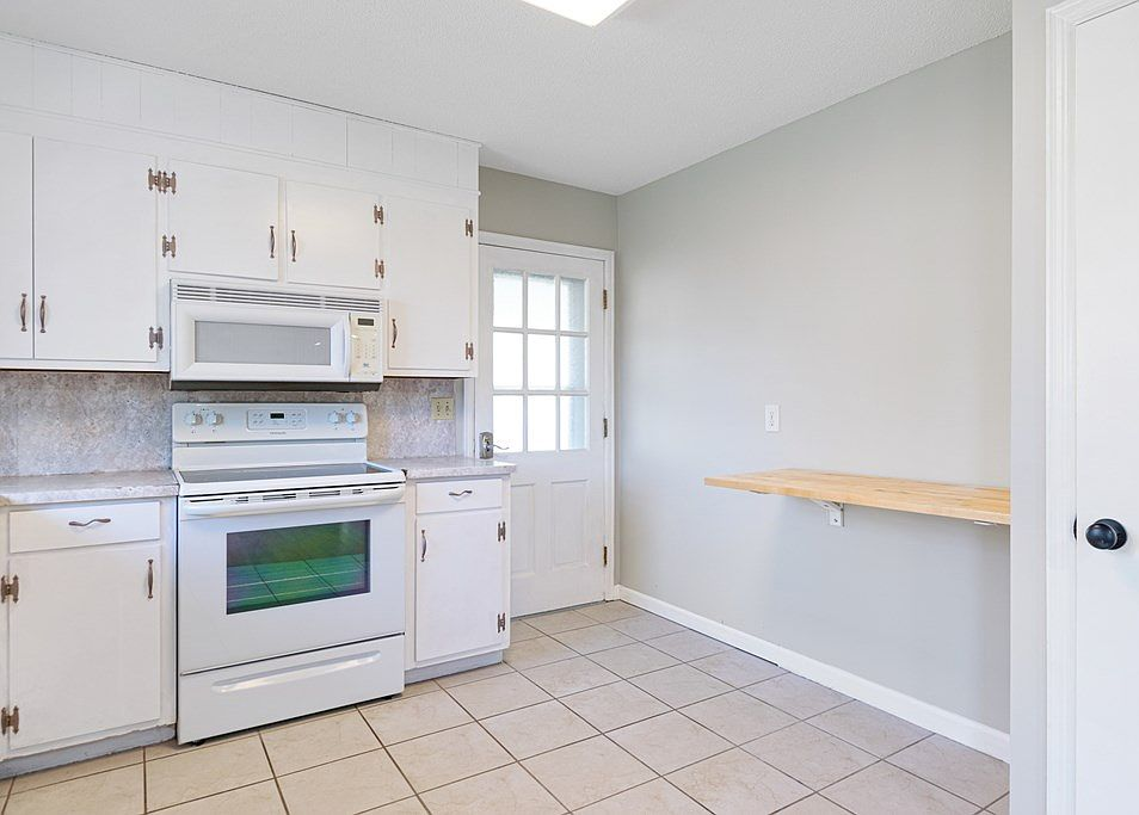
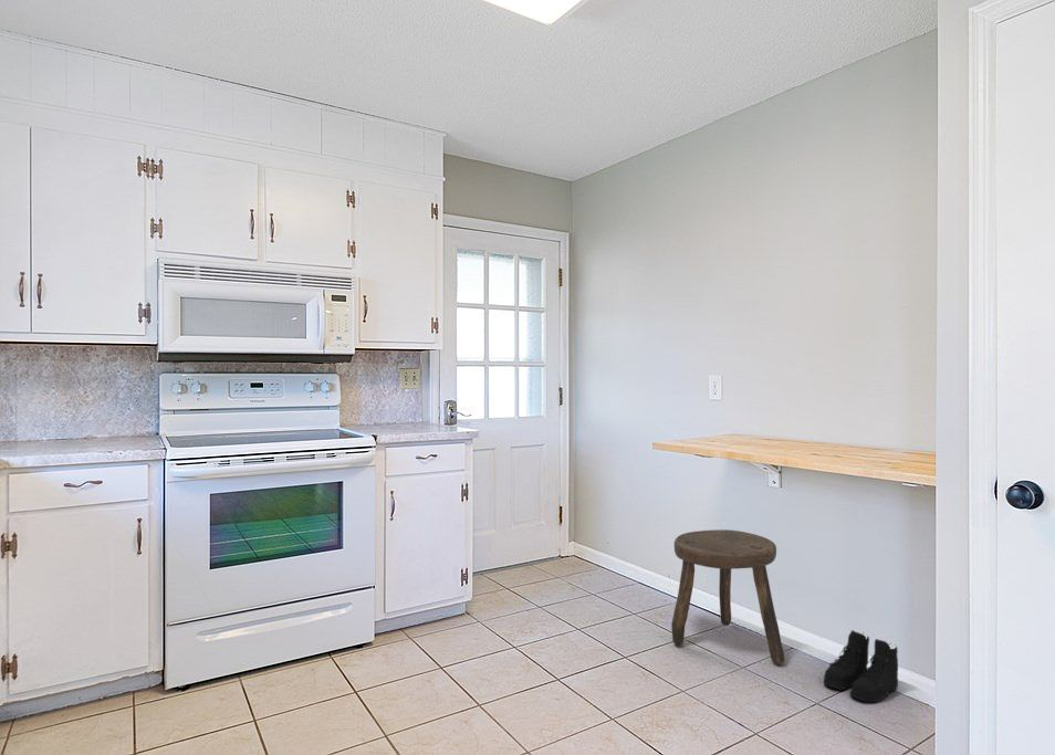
+ stool [670,528,786,665]
+ boots [823,629,899,704]
